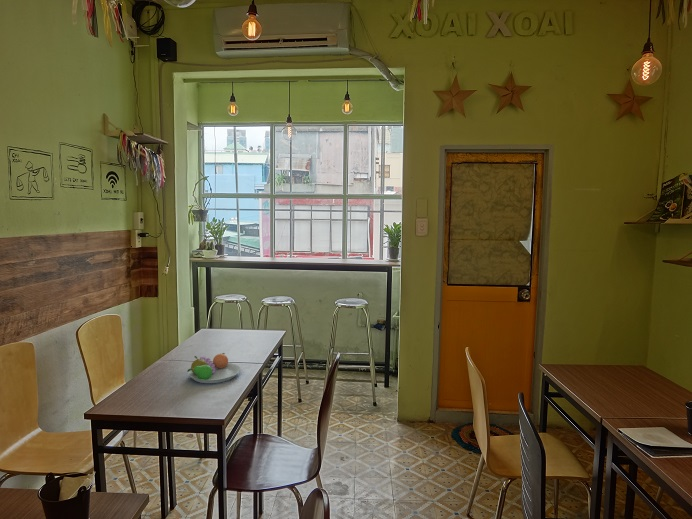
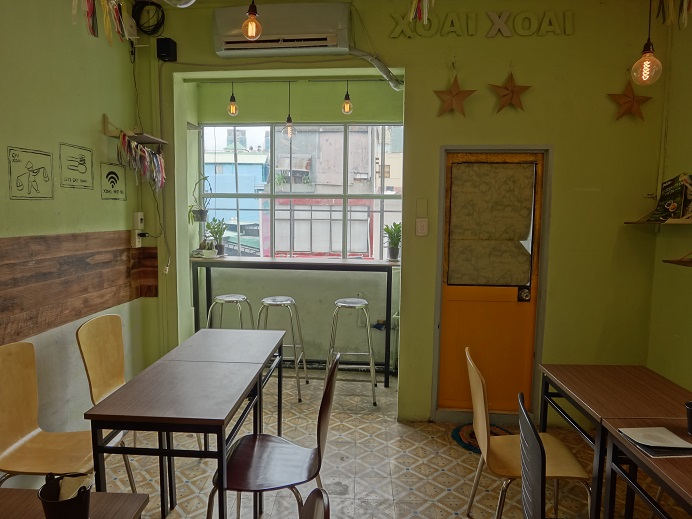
- fruit bowl [186,352,241,384]
